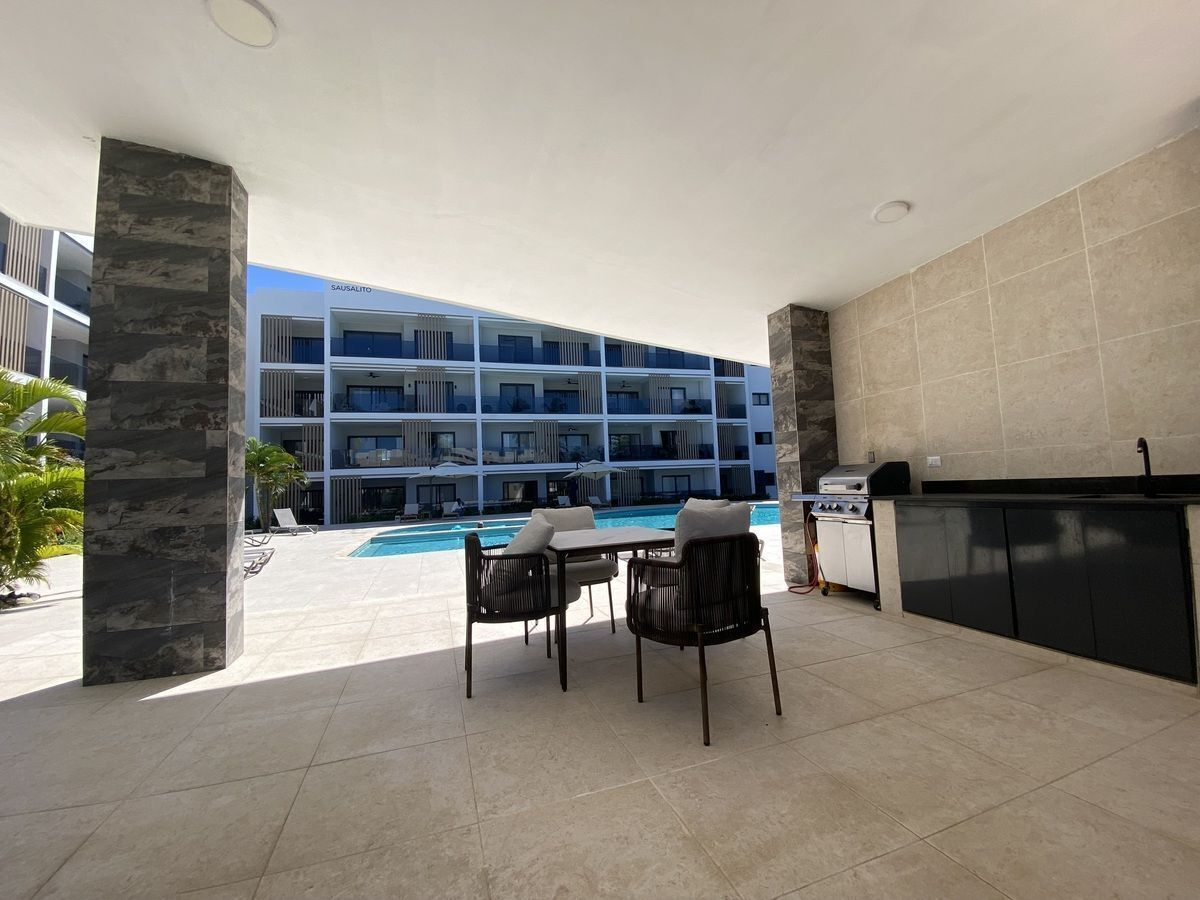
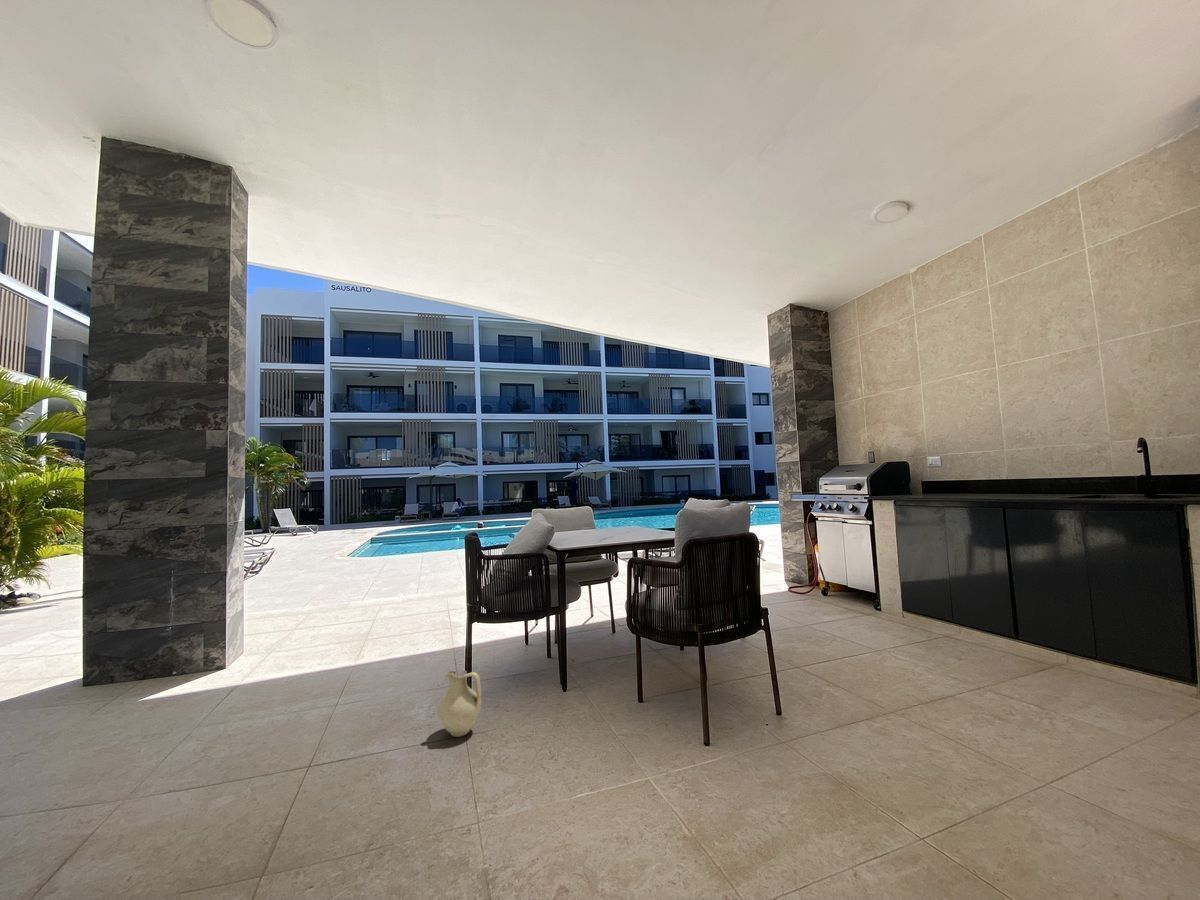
+ ceramic jug [436,670,482,738]
